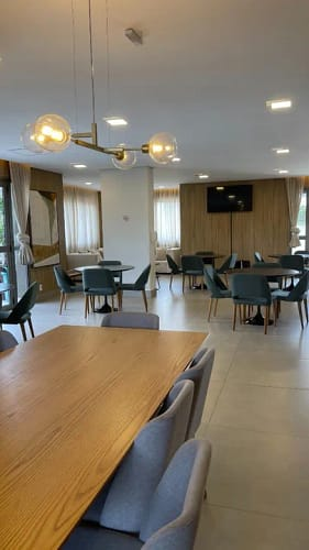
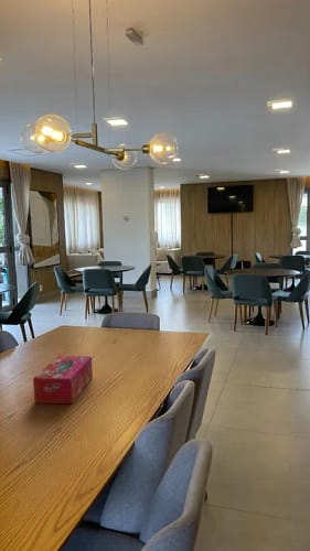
+ tissue box [32,355,94,404]
